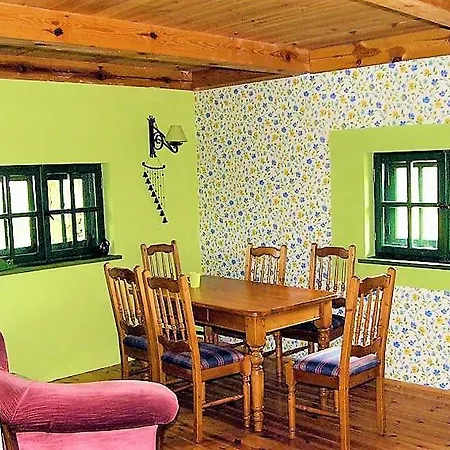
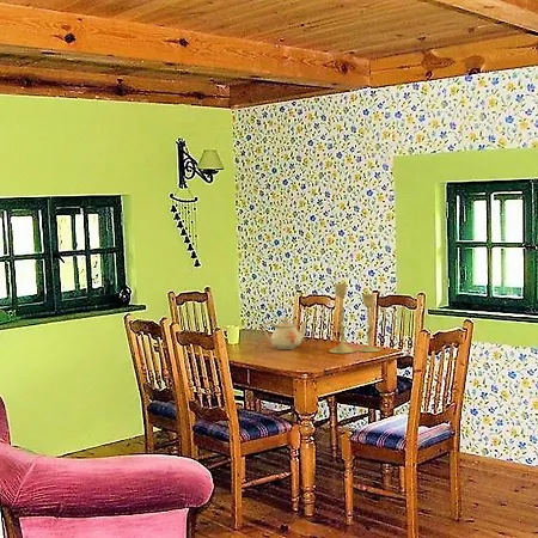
+ candlestick [328,282,381,354]
+ teapot [263,316,308,350]
